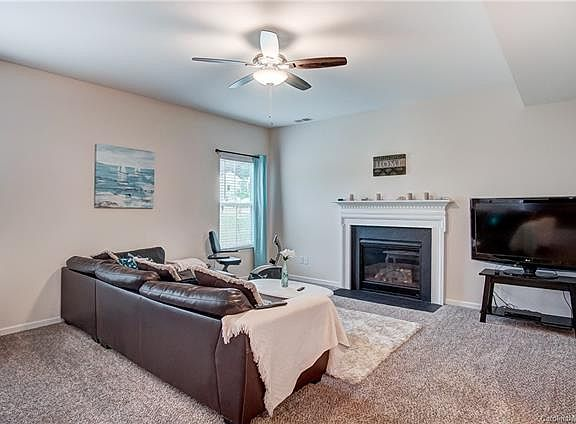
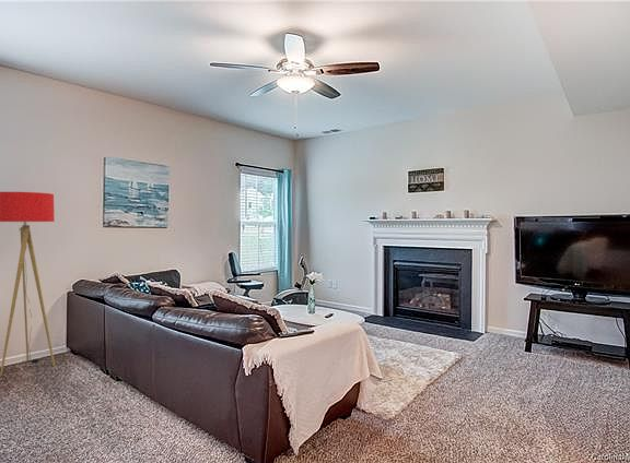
+ floor lamp [0,191,56,377]
